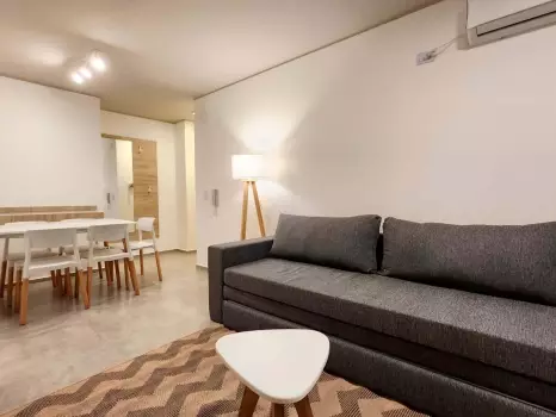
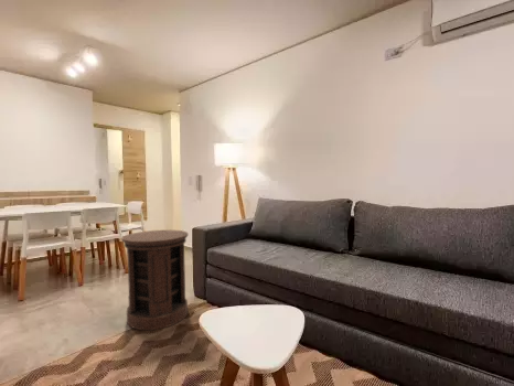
+ side table [120,228,190,331]
